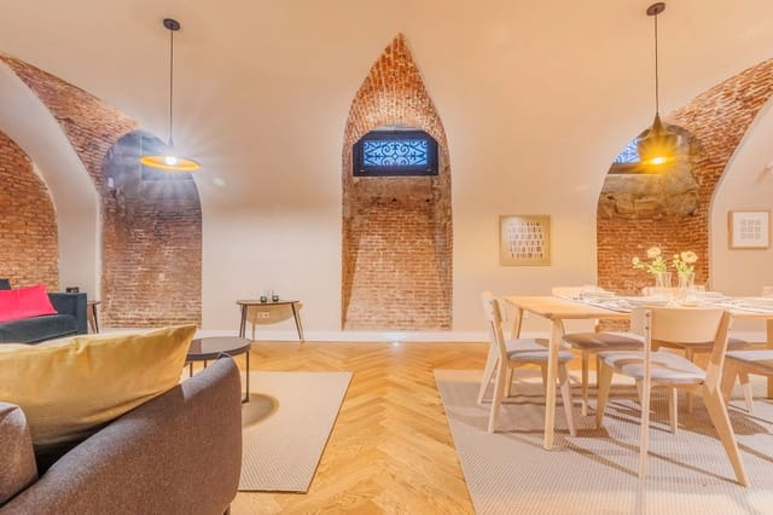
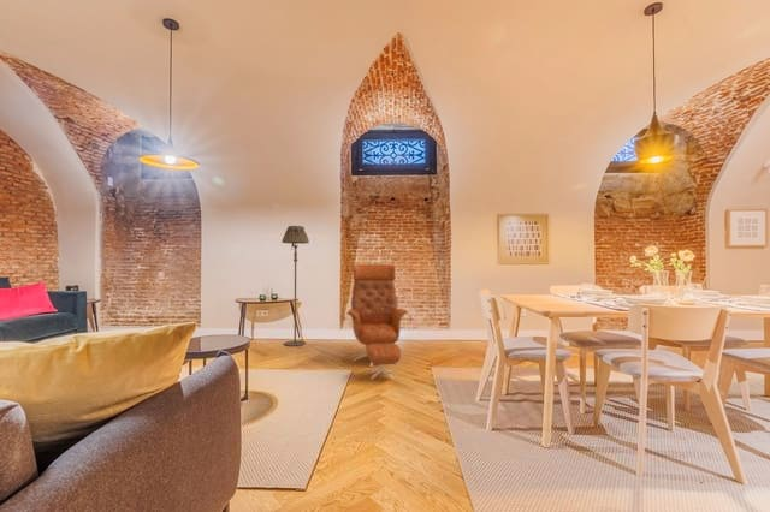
+ lounge chair [346,263,409,381]
+ floor lamp [280,225,310,347]
